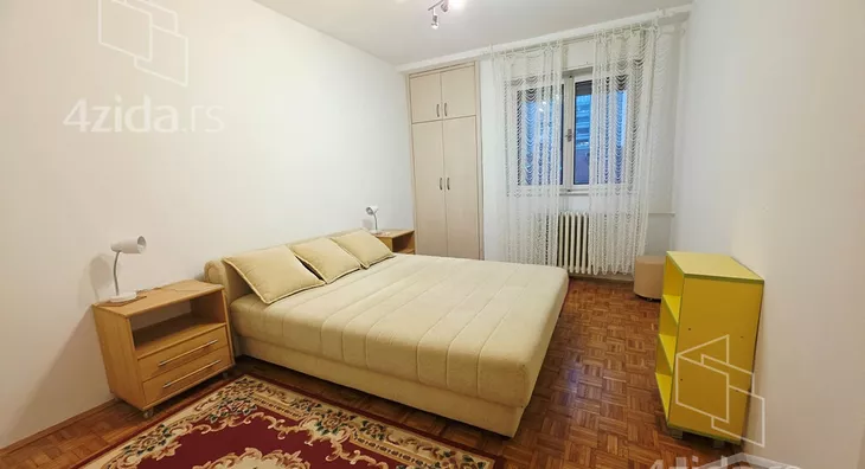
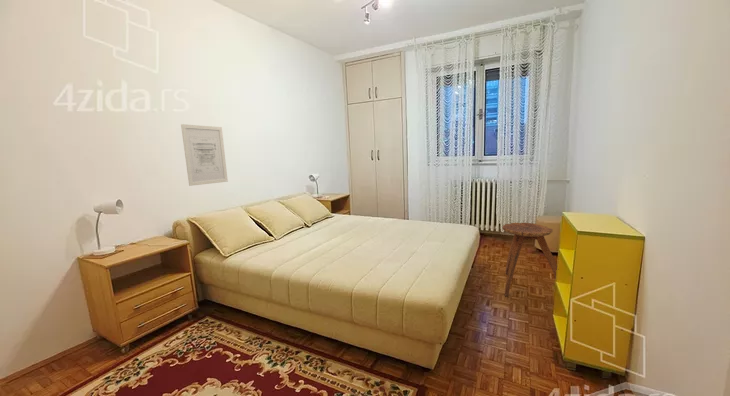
+ wall art [180,123,229,187]
+ stool [502,222,558,297]
